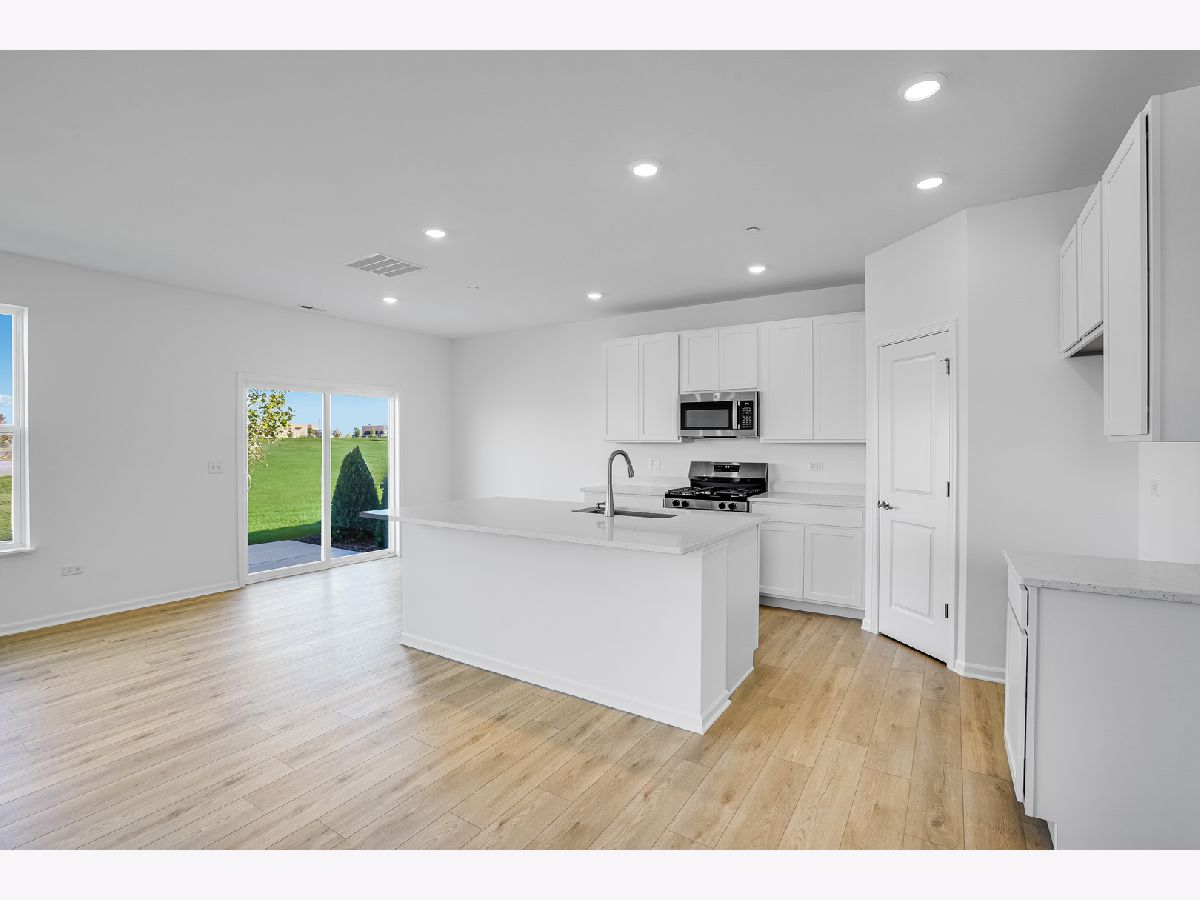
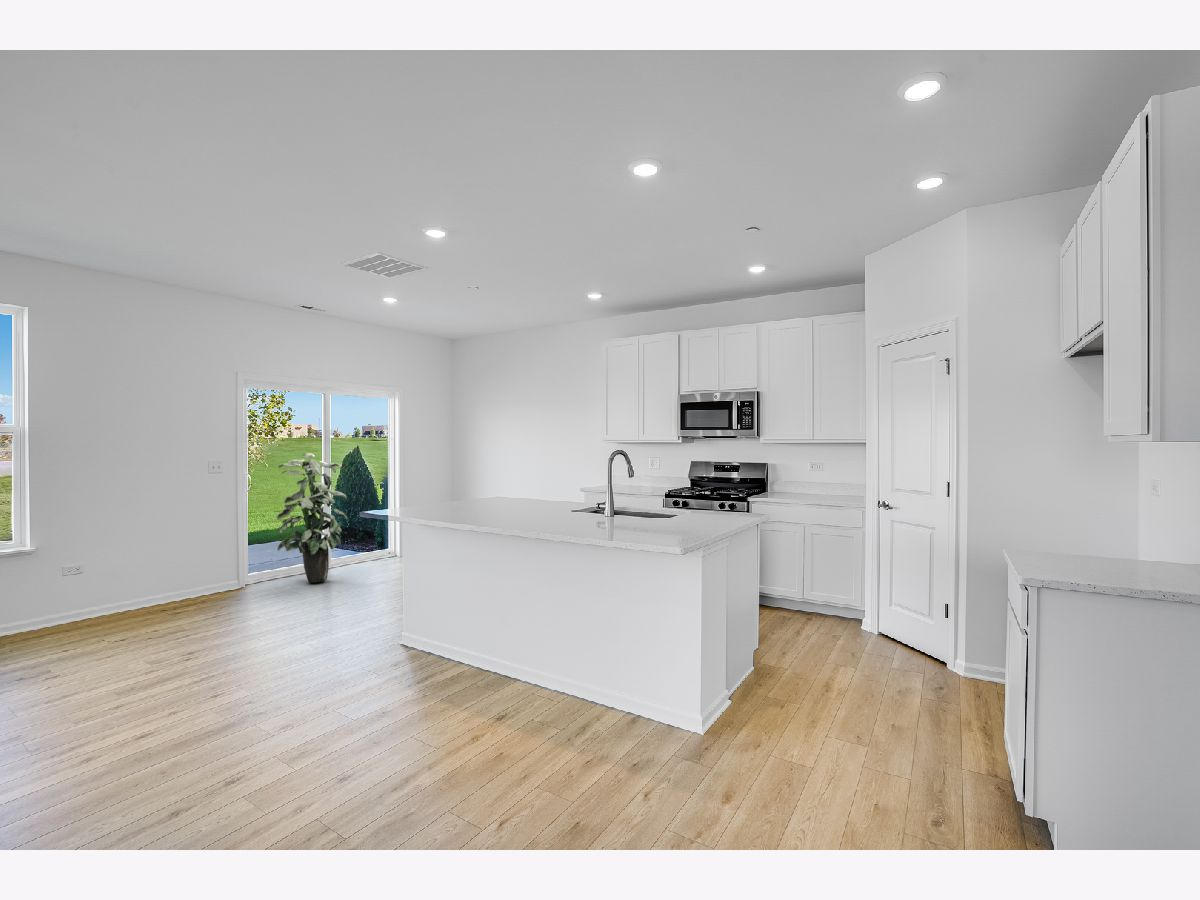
+ indoor plant [276,452,349,584]
